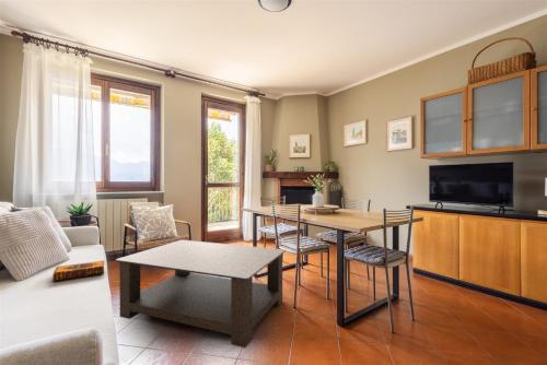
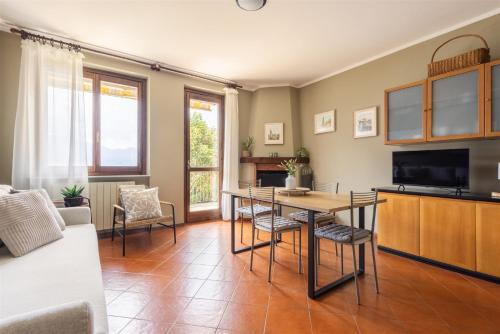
- hardback book [51,260,105,283]
- coffee table [115,239,287,349]
